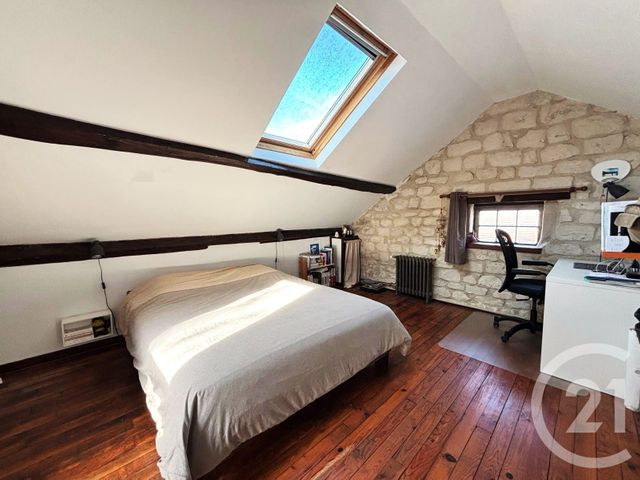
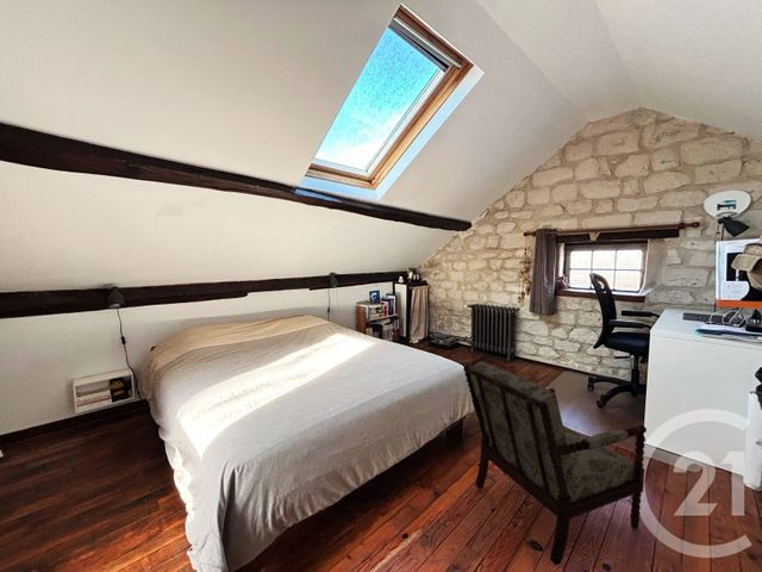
+ armchair [462,360,648,566]
